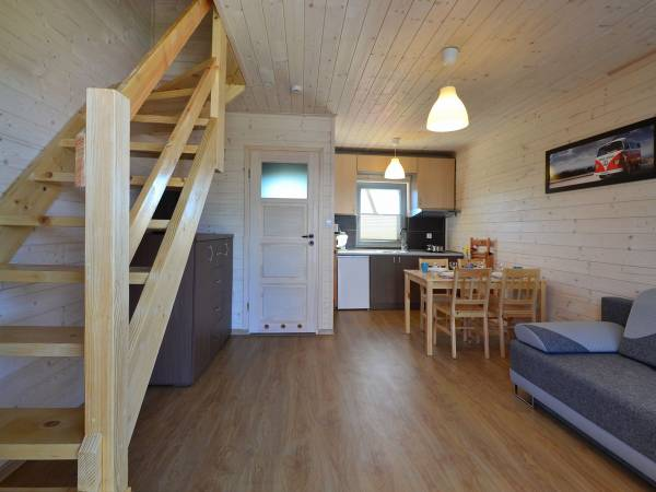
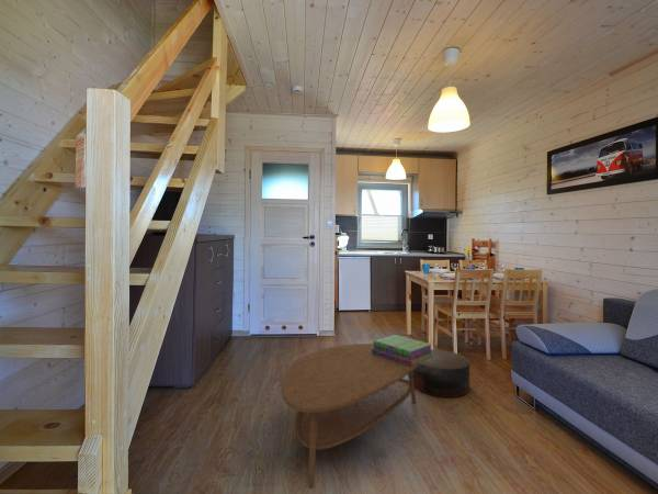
+ coffee table [281,343,420,490]
+ stack of books [372,334,434,366]
+ stool [412,348,470,398]
